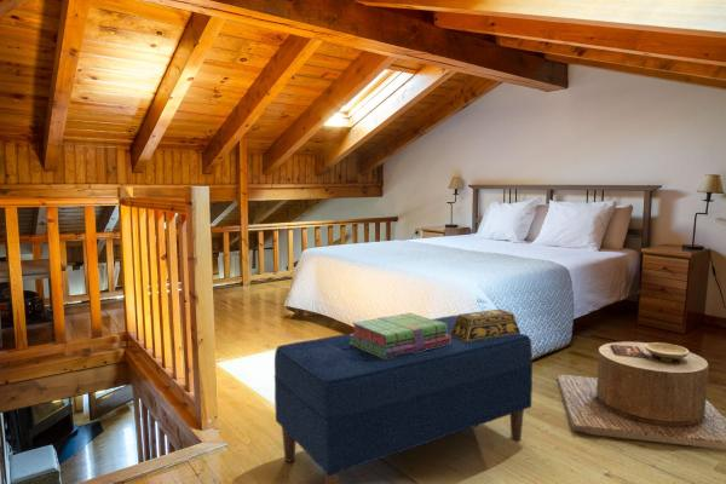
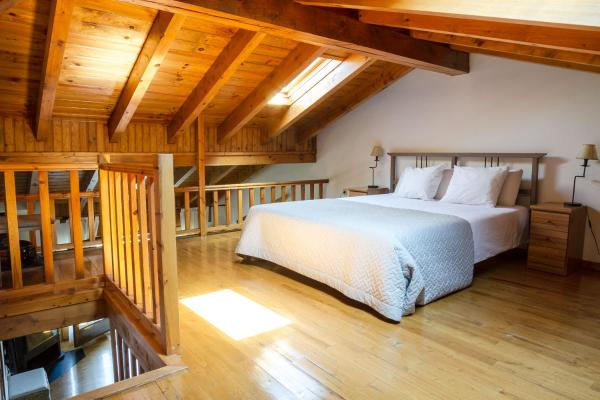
- side table [557,341,726,450]
- stack of books [350,312,450,358]
- decorative box [450,307,522,341]
- bench [273,315,534,484]
